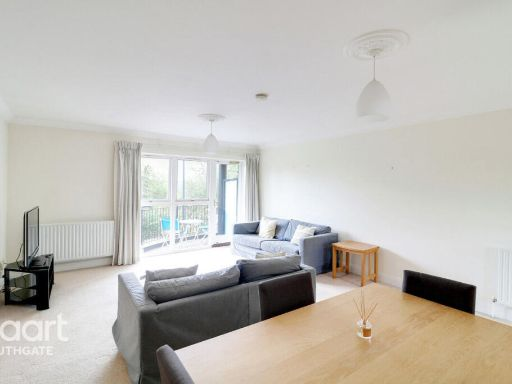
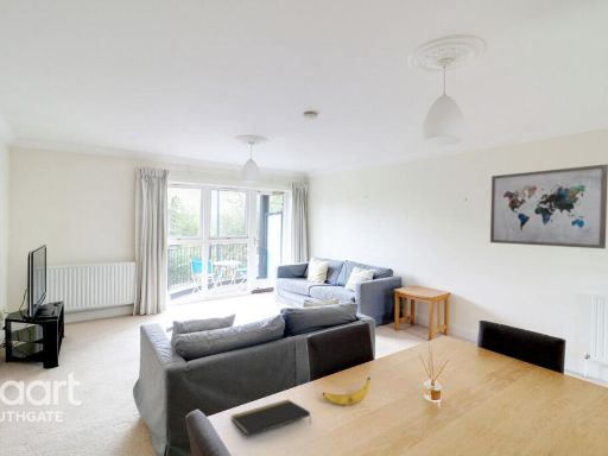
+ wall art [489,163,608,249]
+ banana [322,376,372,406]
+ notepad [230,399,312,437]
